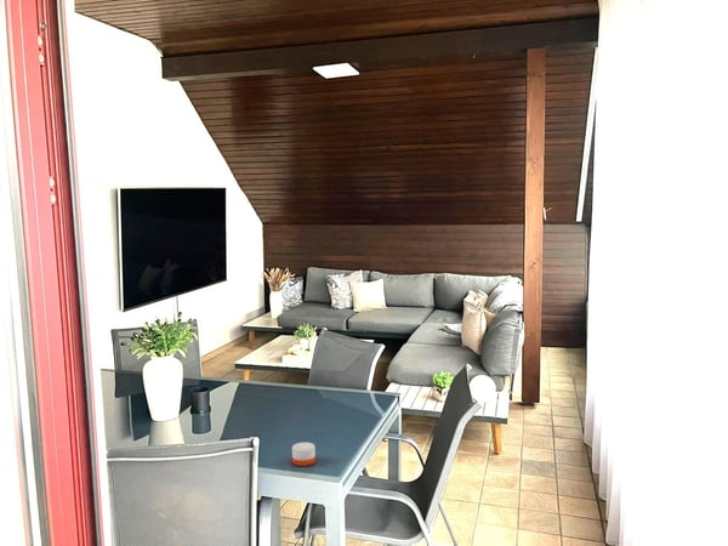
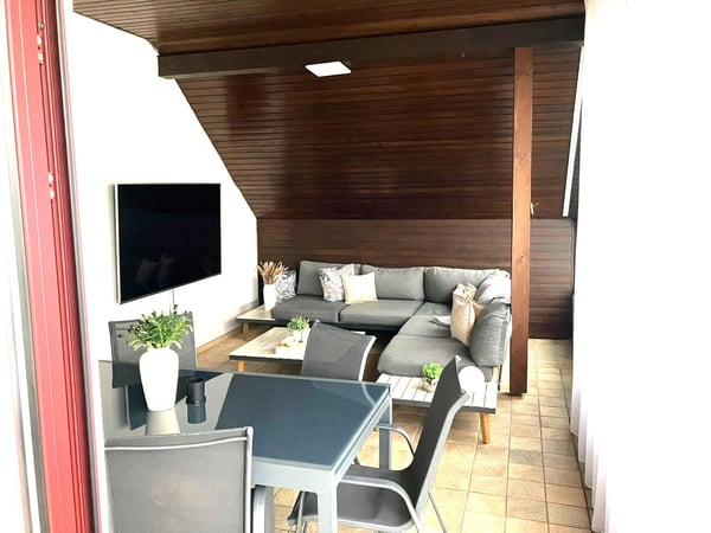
- candle [291,442,317,467]
